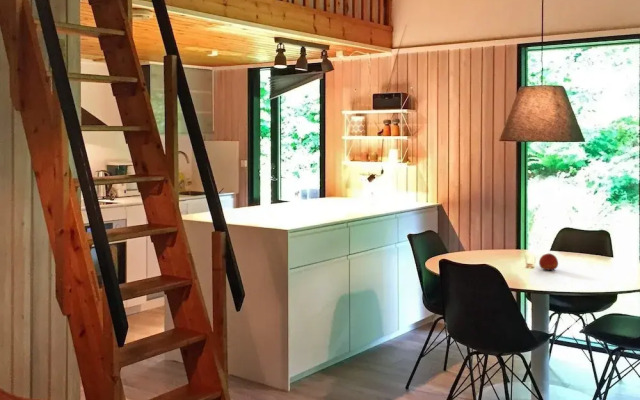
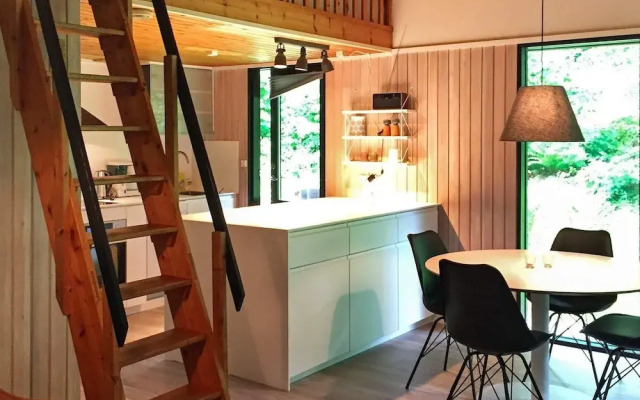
- fruit [538,252,559,271]
